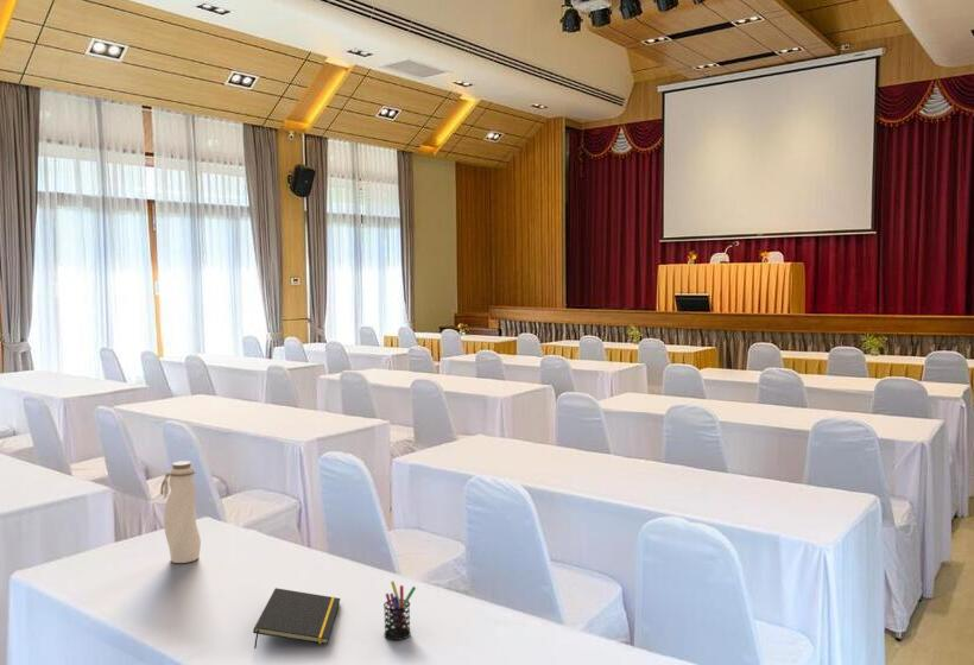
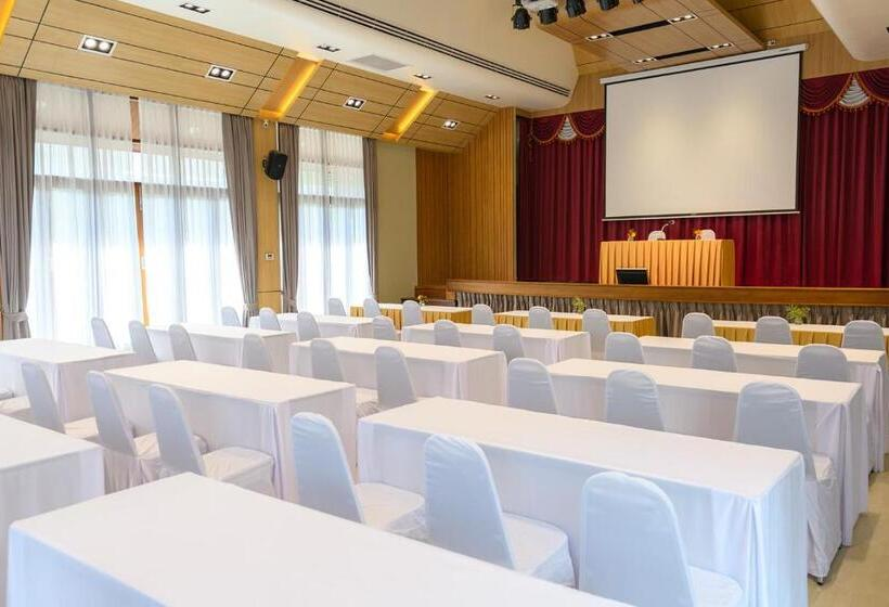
- water bottle [159,460,202,564]
- notepad [252,587,341,650]
- pen holder [382,580,417,641]
